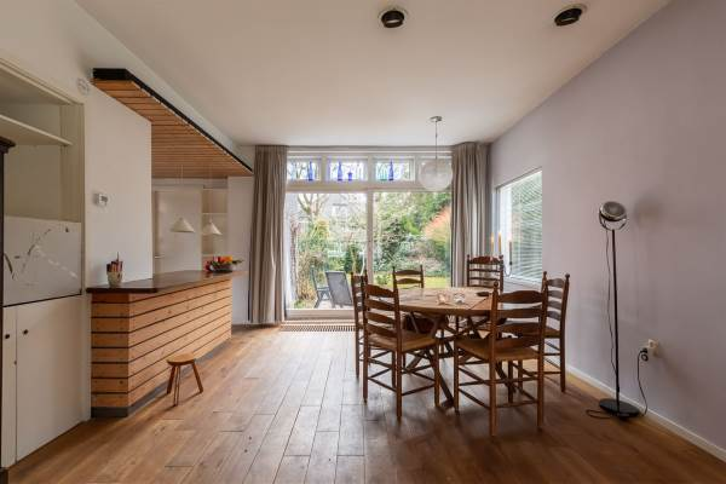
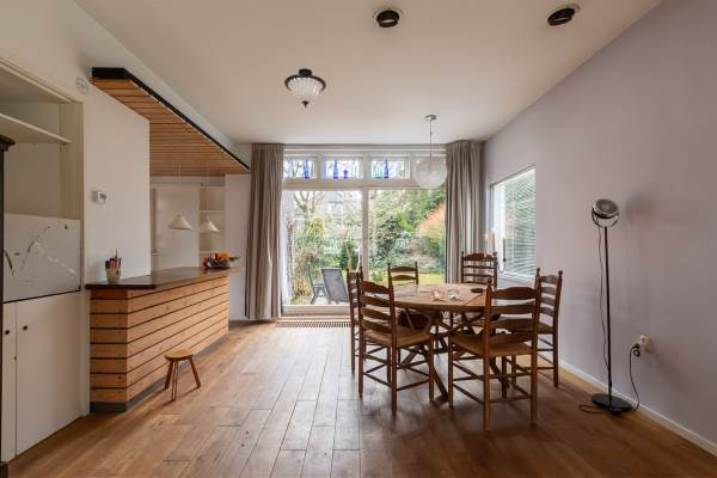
+ light fixture [283,67,327,109]
